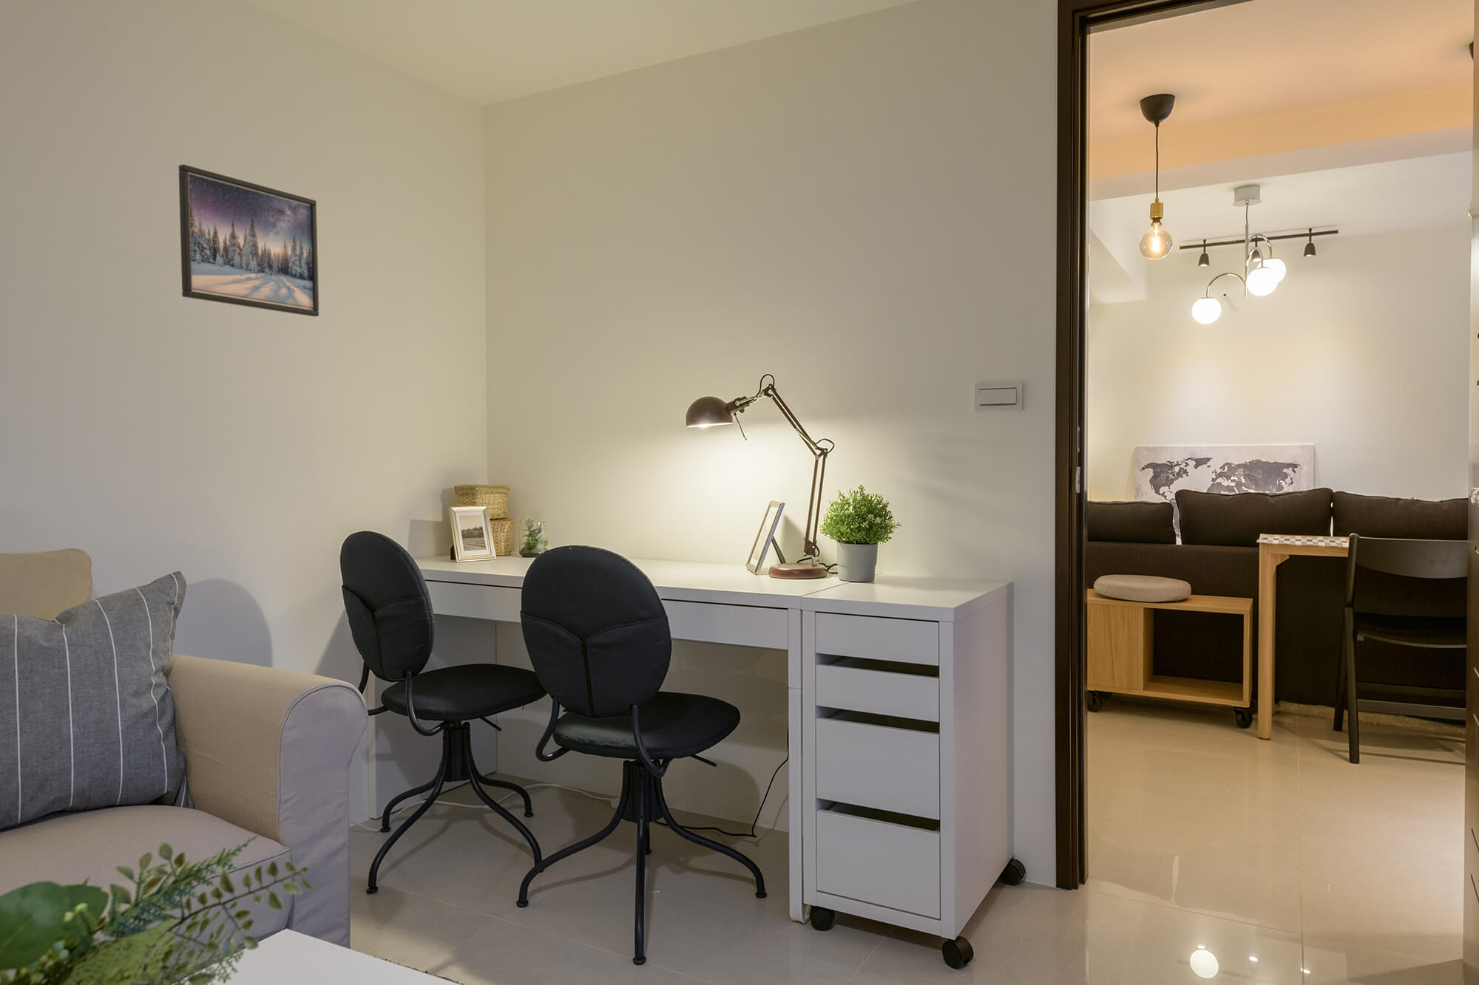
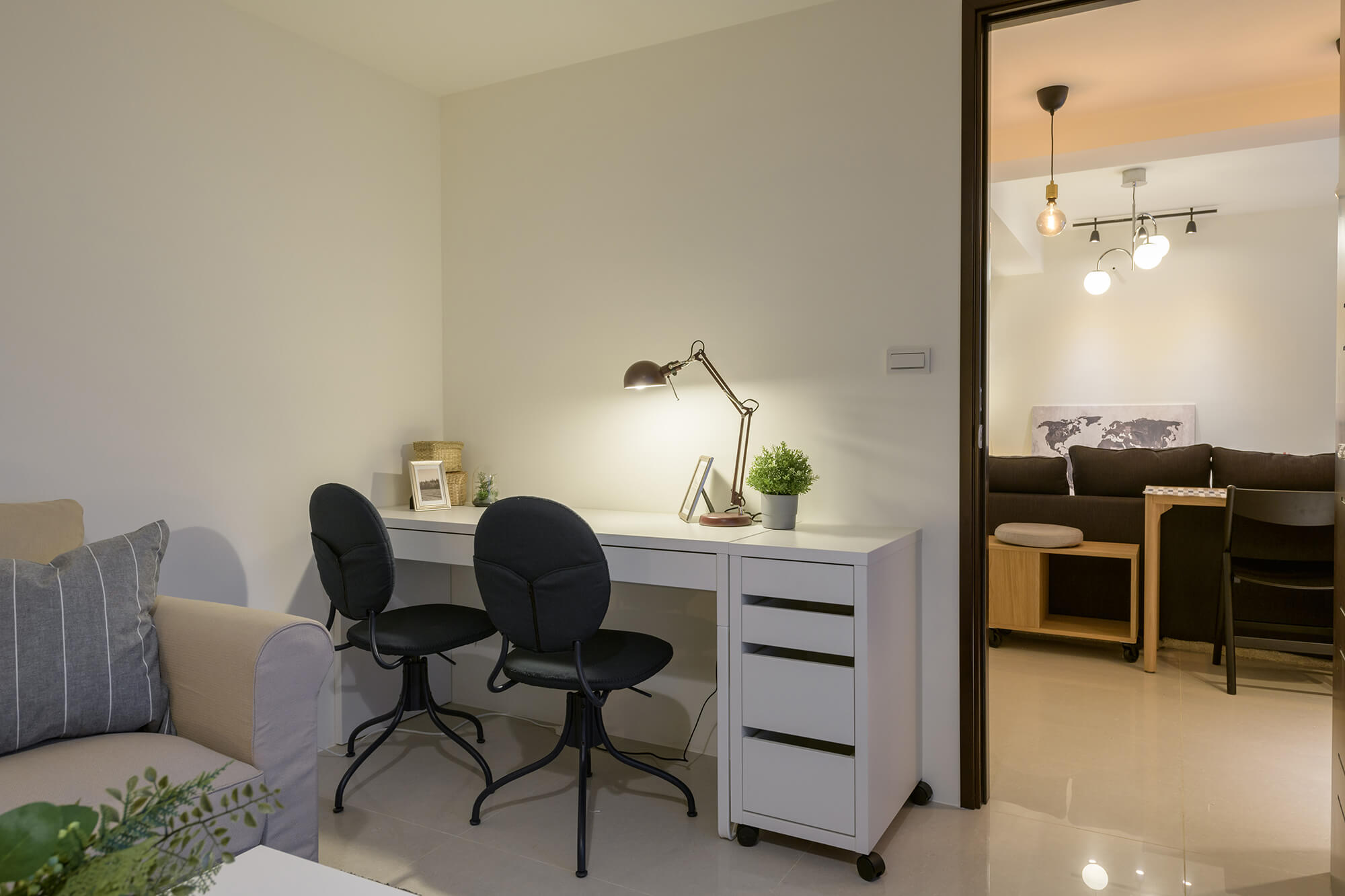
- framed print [177,164,320,317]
